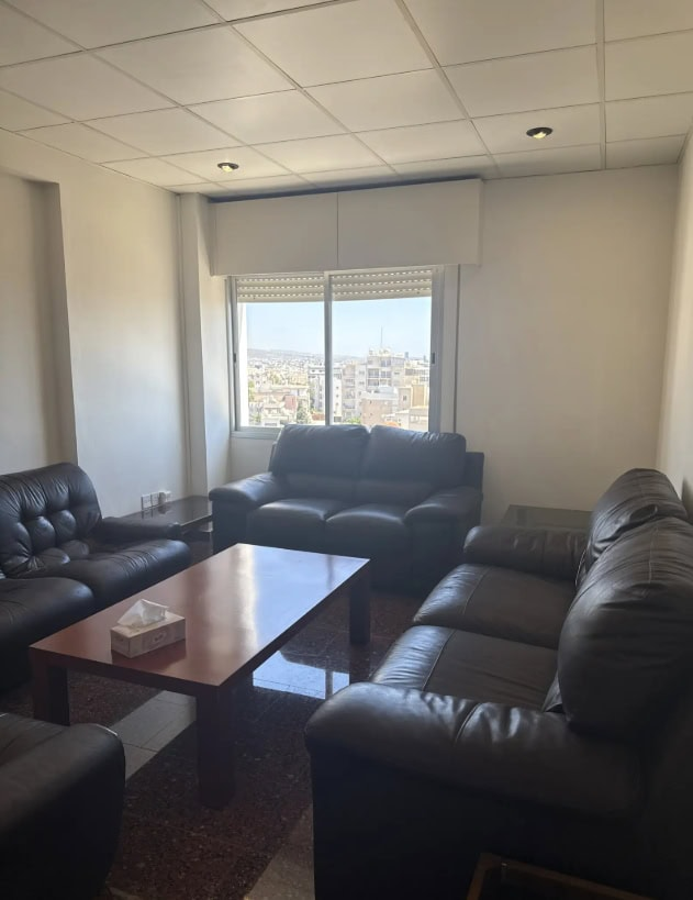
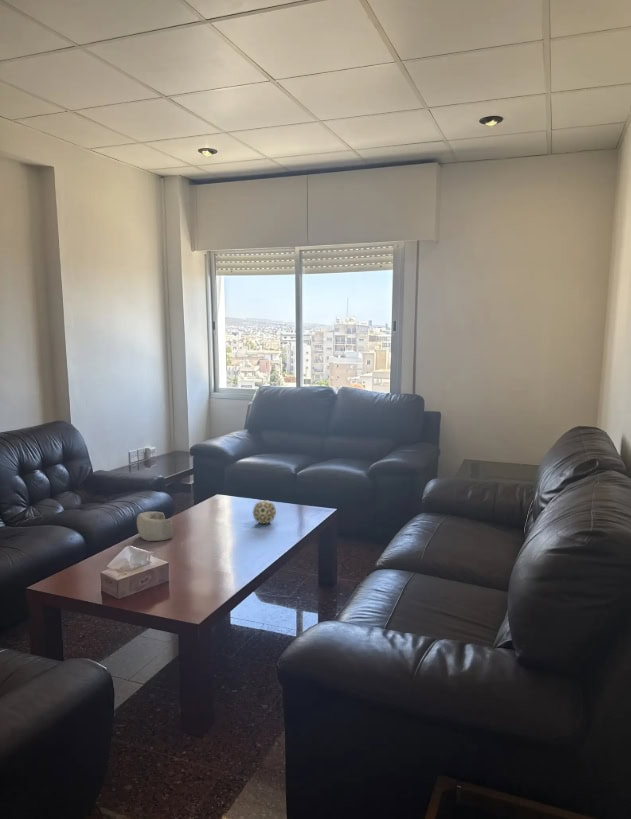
+ decorative ball [252,500,277,525]
+ decorative bowl [136,511,174,542]
